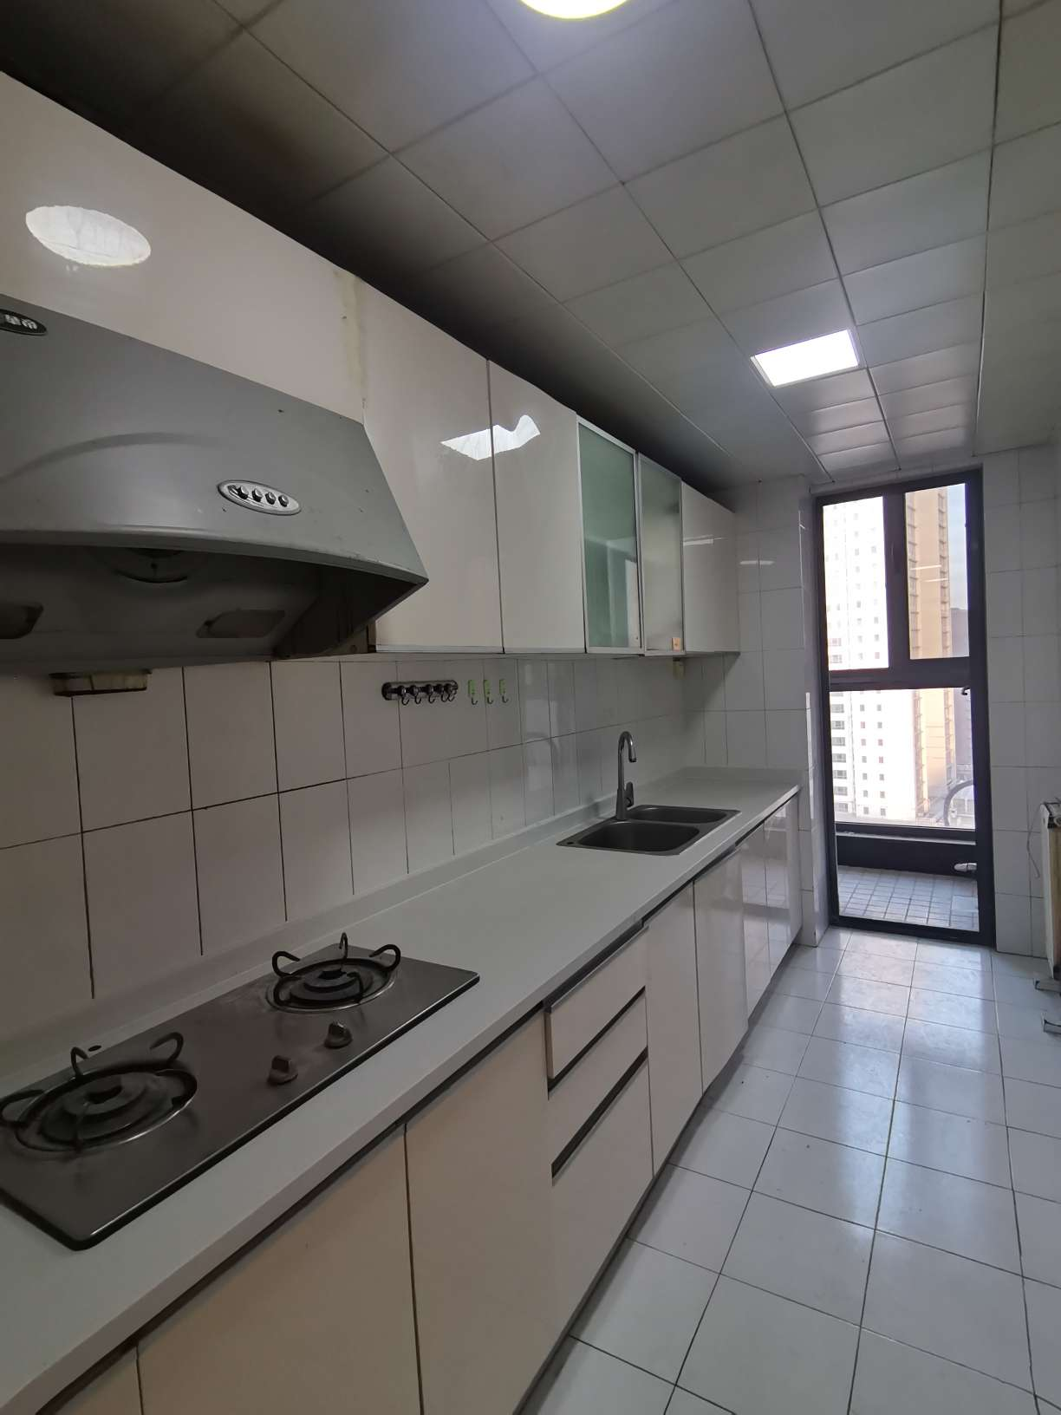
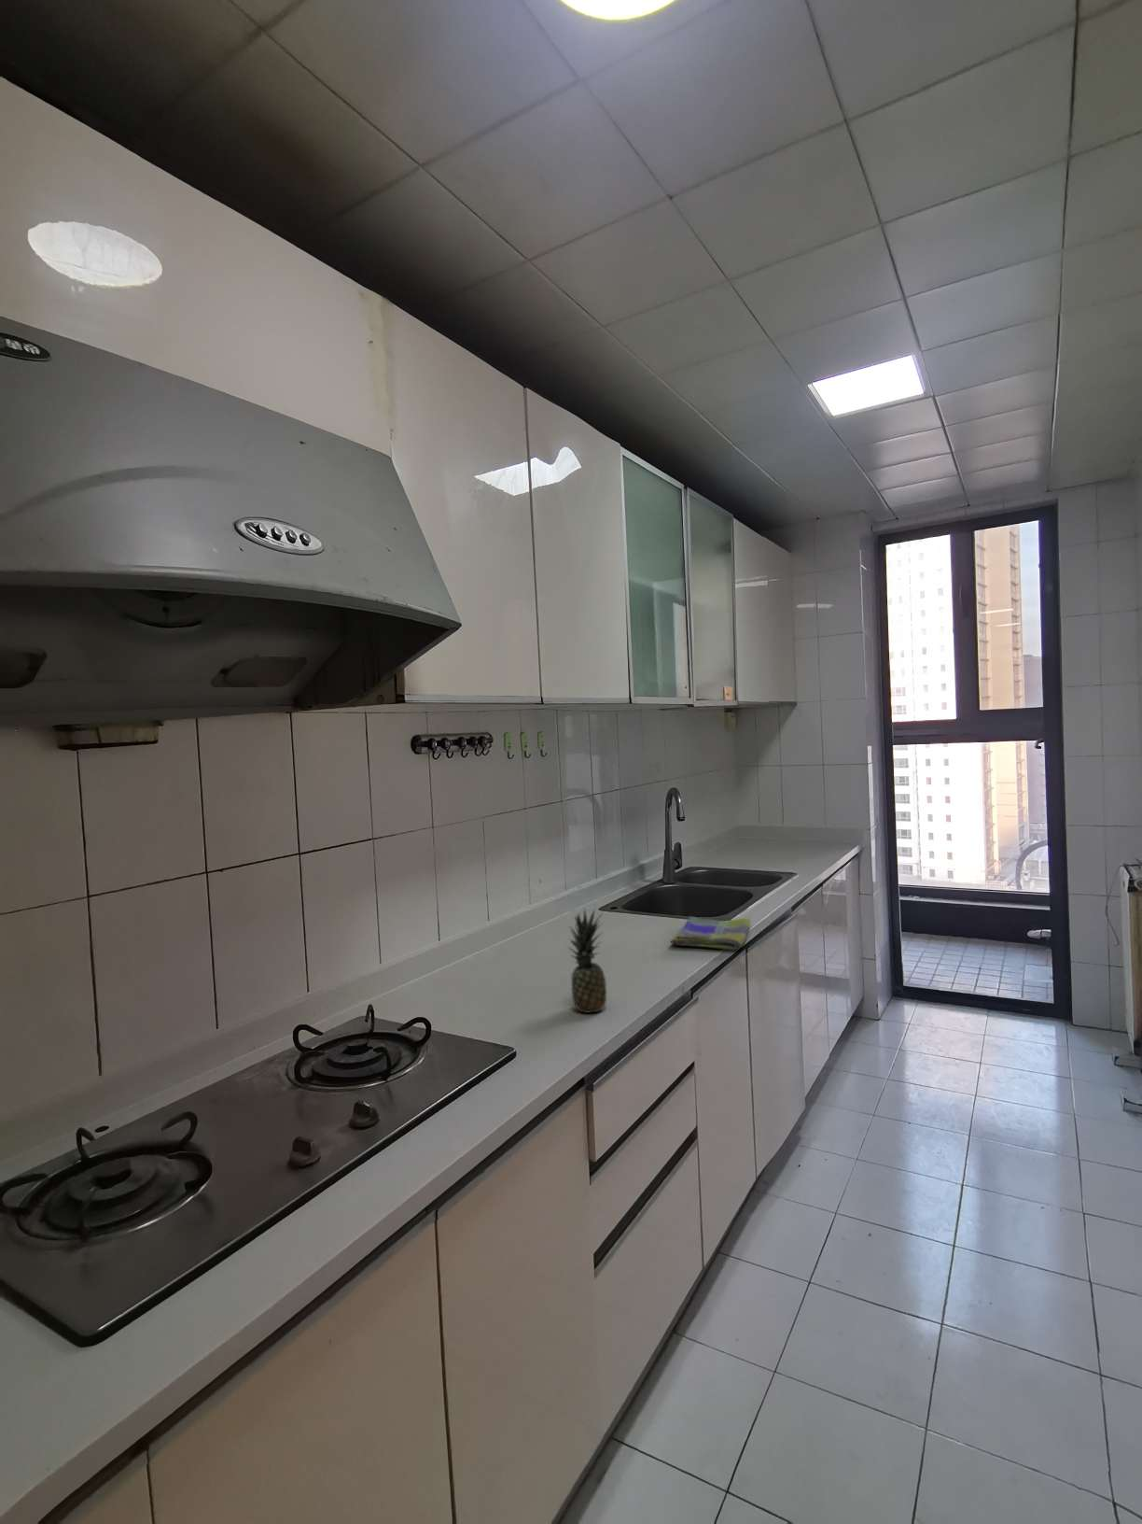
+ fruit [565,907,607,1014]
+ dish towel [669,916,751,950]
